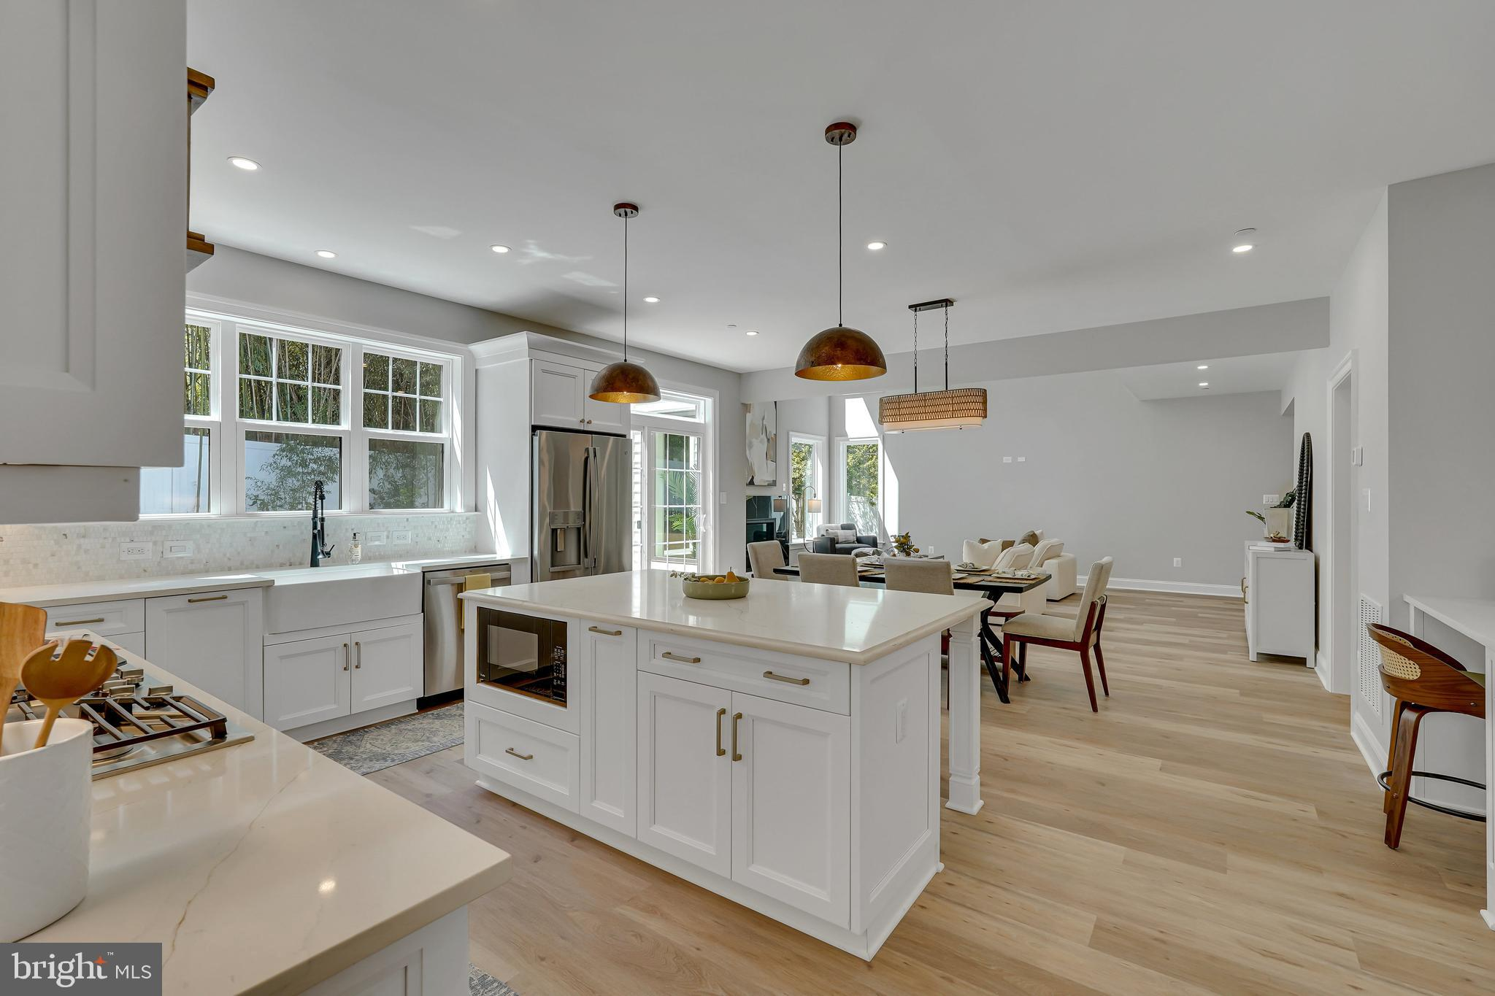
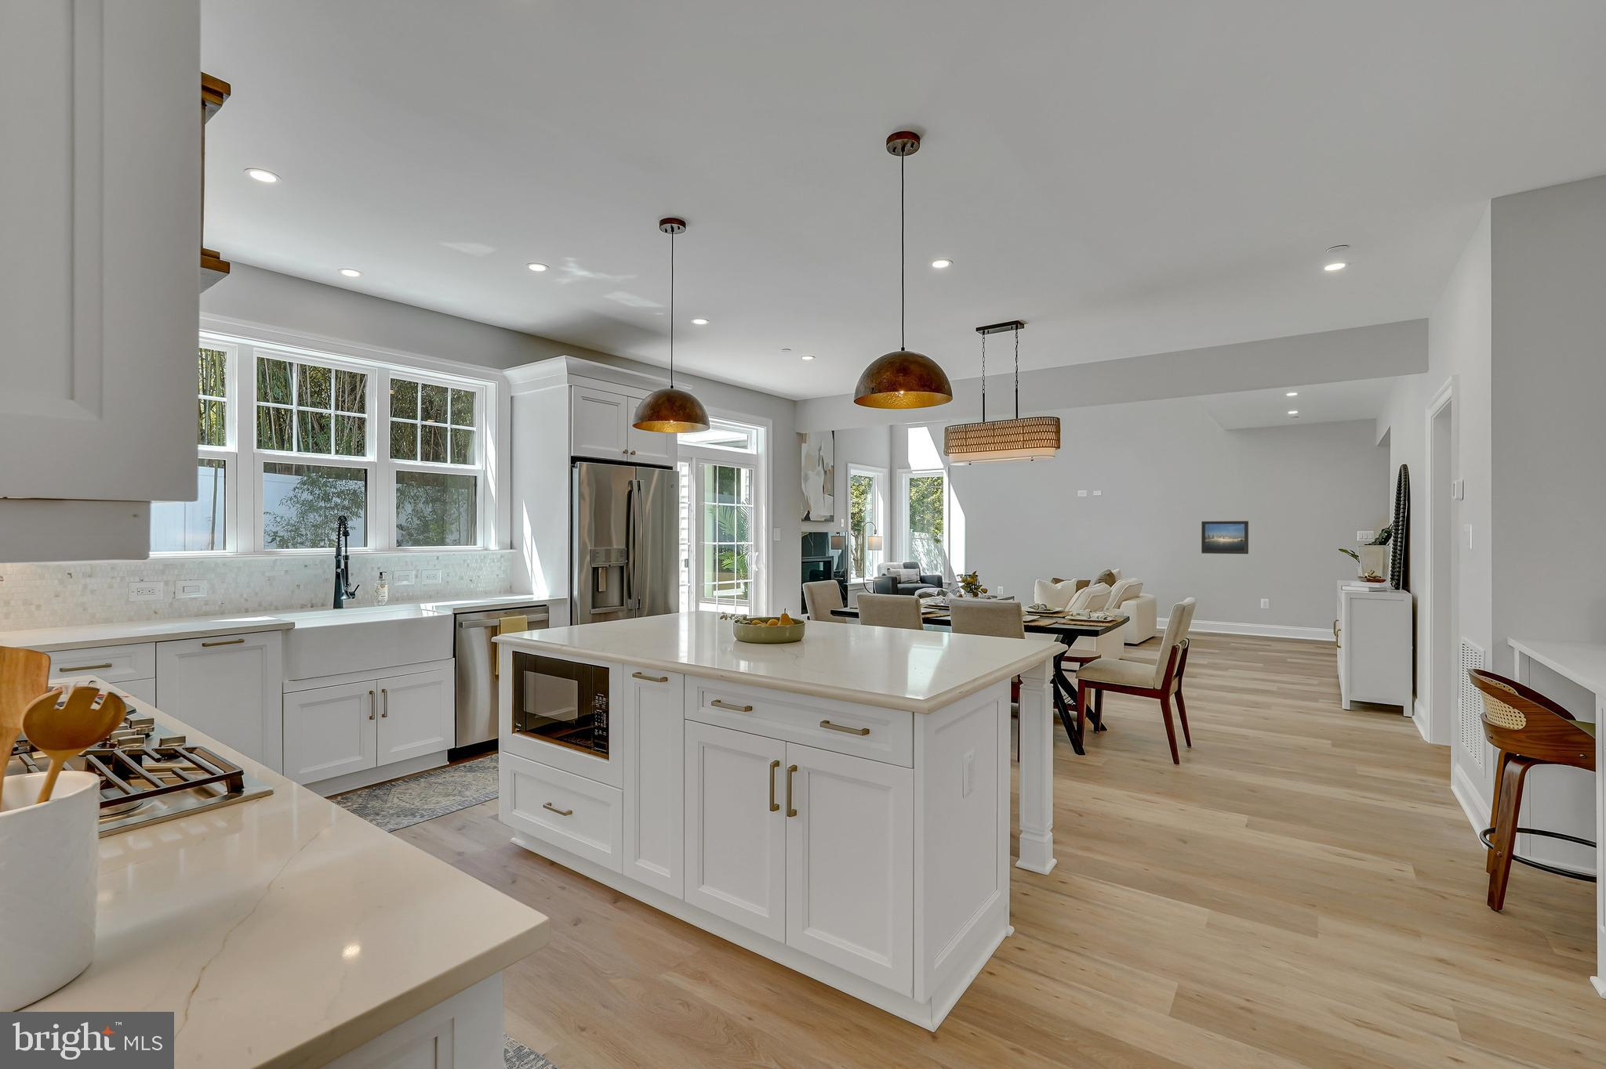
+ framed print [1200,520,1249,555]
